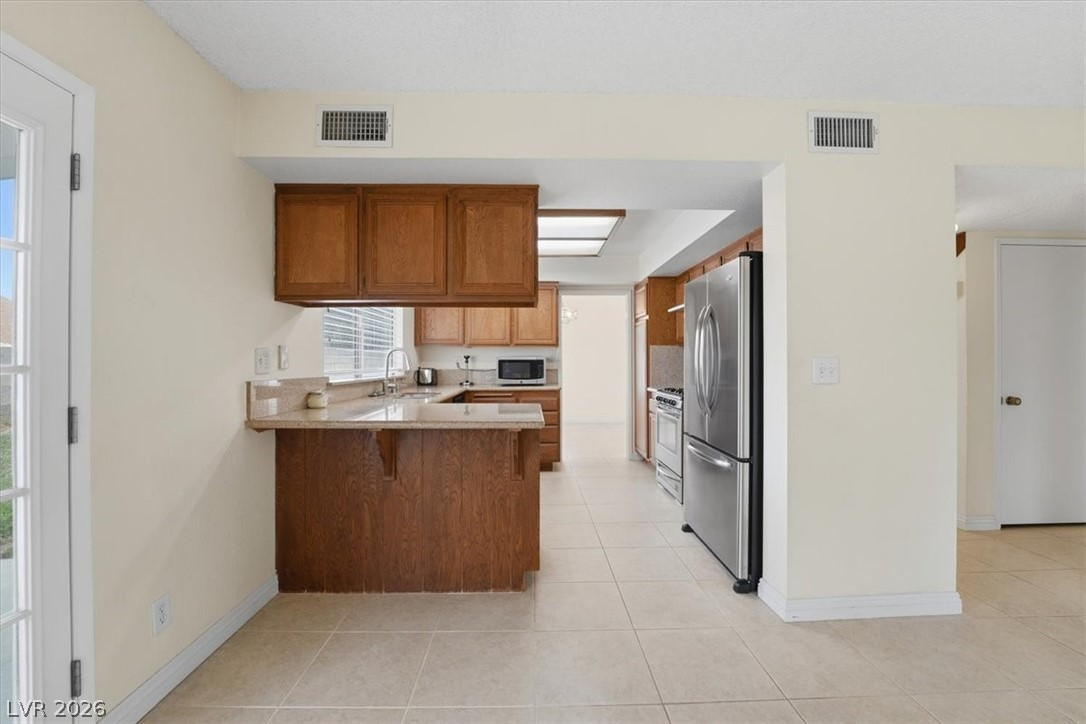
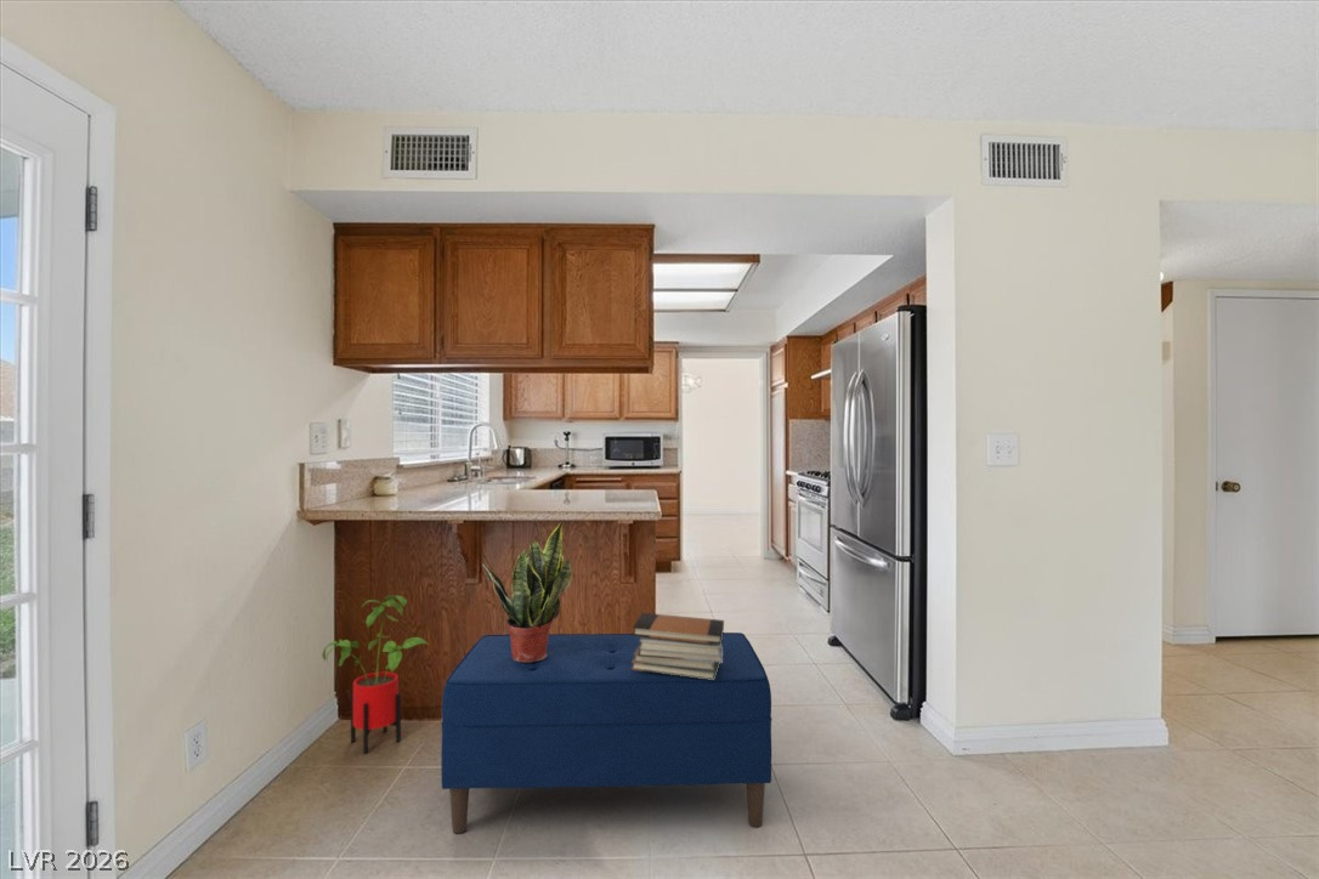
+ house plant [321,595,430,755]
+ book stack [632,612,725,680]
+ potted plant [482,521,573,662]
+ bench [440,631,772,834]
